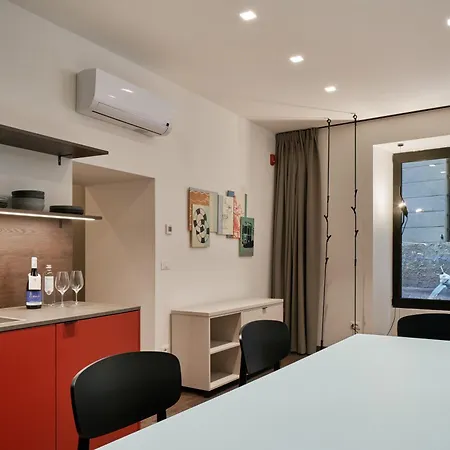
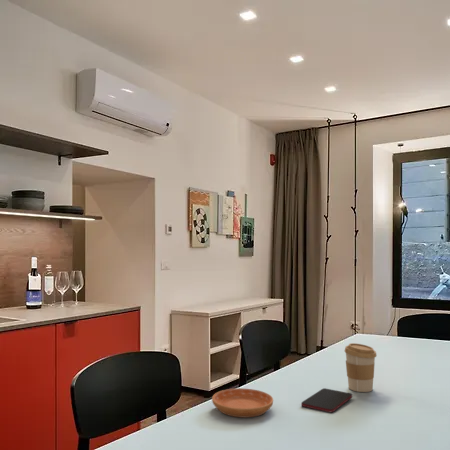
+ smartphone [300,387,353,413]
+ coffee cup [344,342,377,393]
+ saucer [211,387,274,418]
